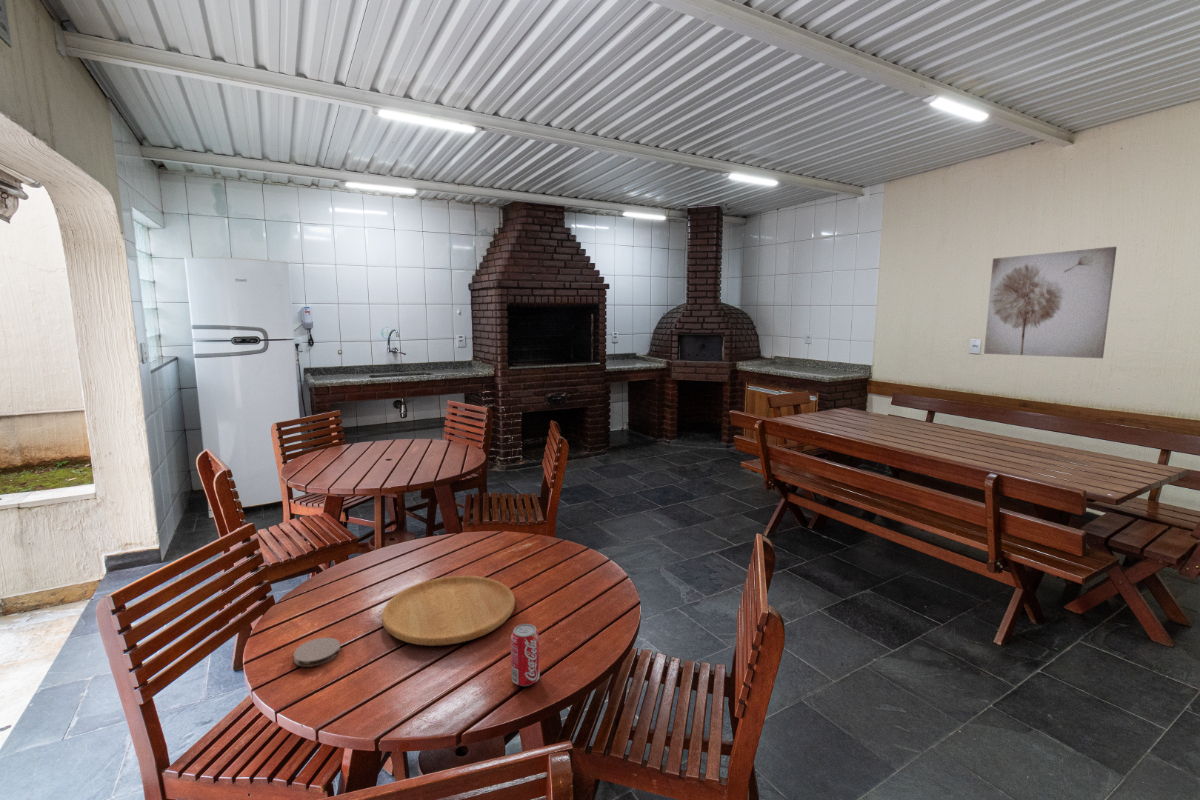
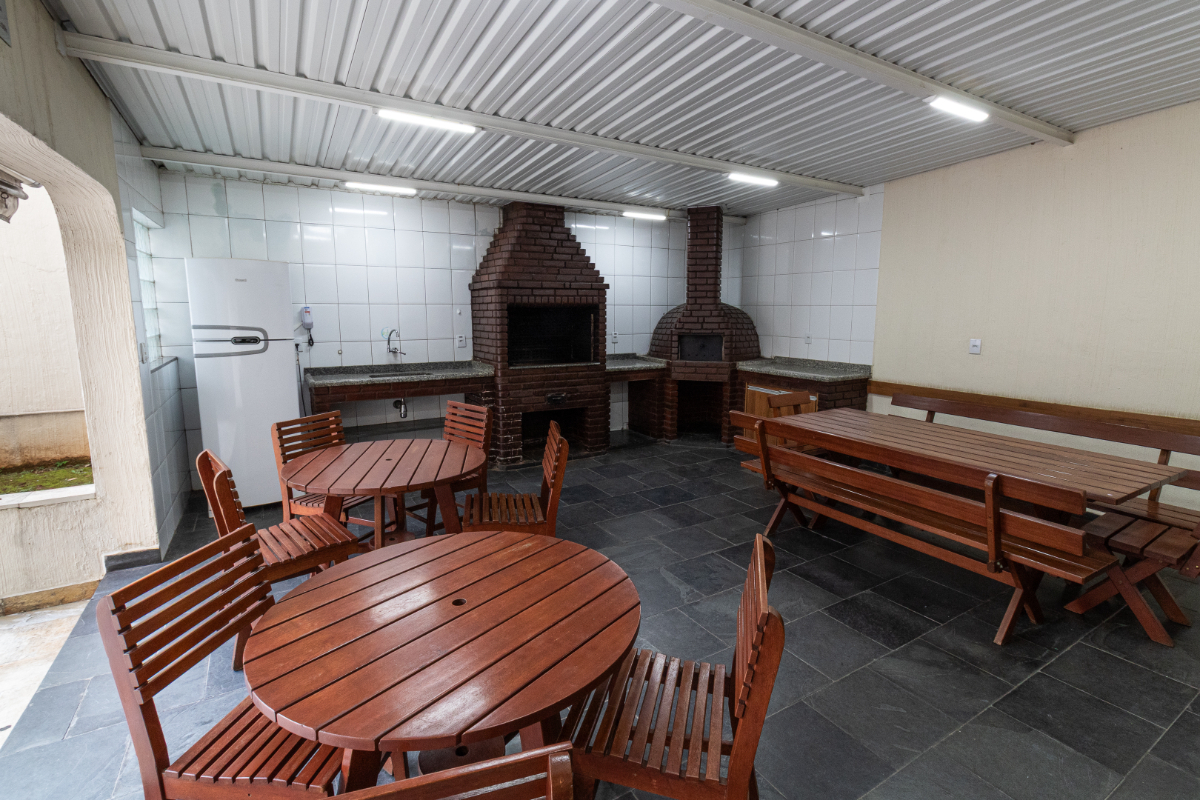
- wall art [983,246,1118,359]
- cutting board [381,575,516,647]
- beverage can [510,623,540,687]
- coaster [293,637,341,668]
